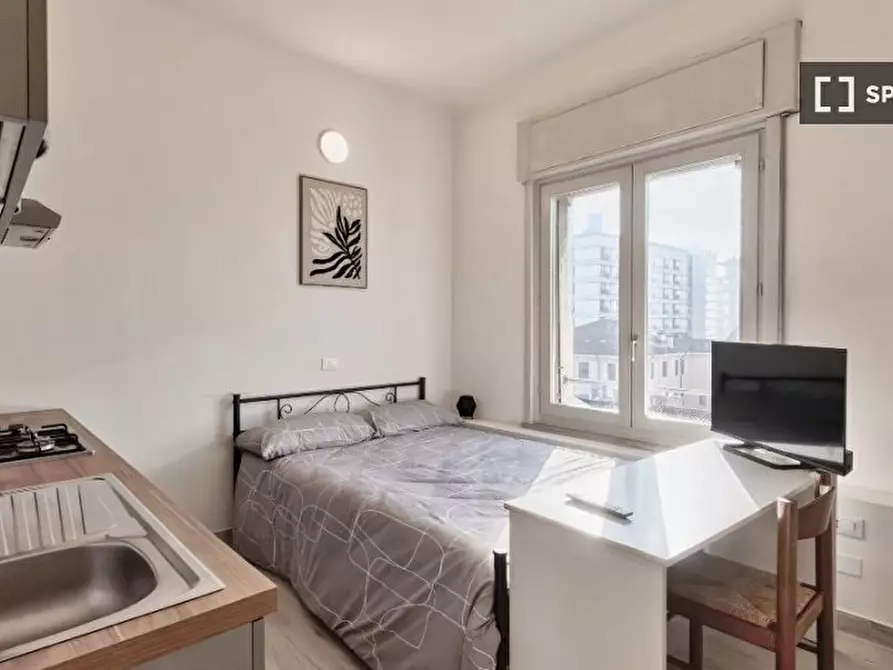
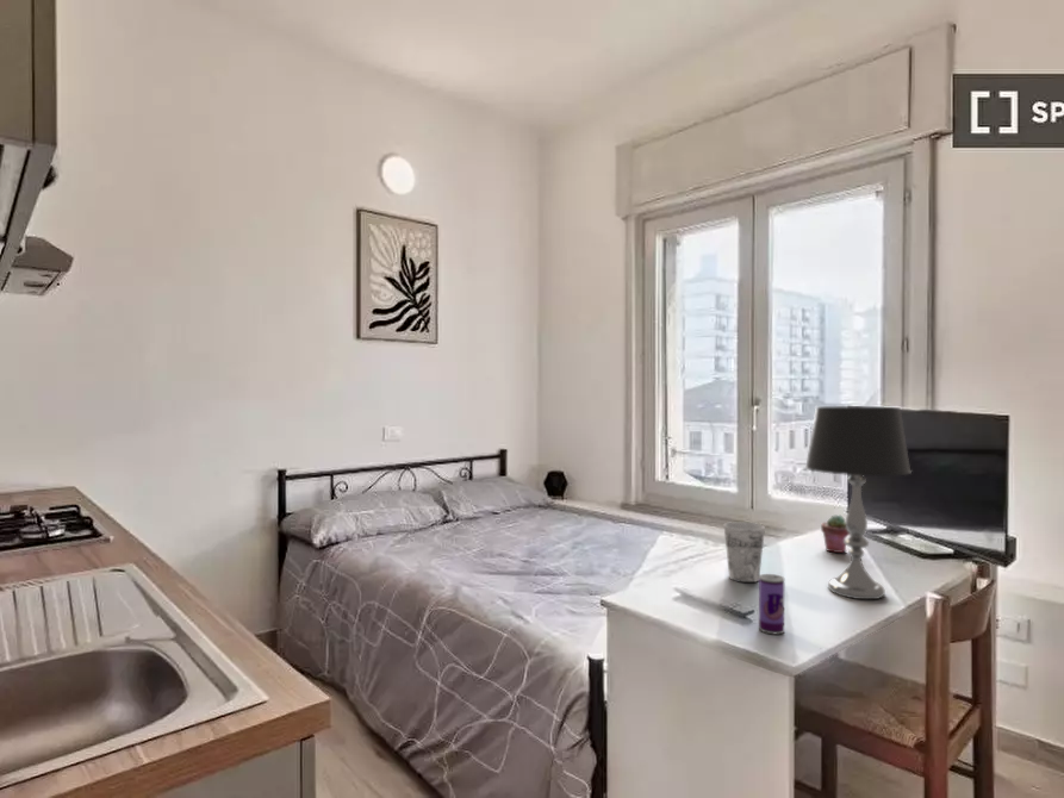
+ beverage can [758,573,785,635]
+ table lamp [804,405,913,600]
+ cup [723,520,766,584]
+ potted succulent [820,513,850,554]
